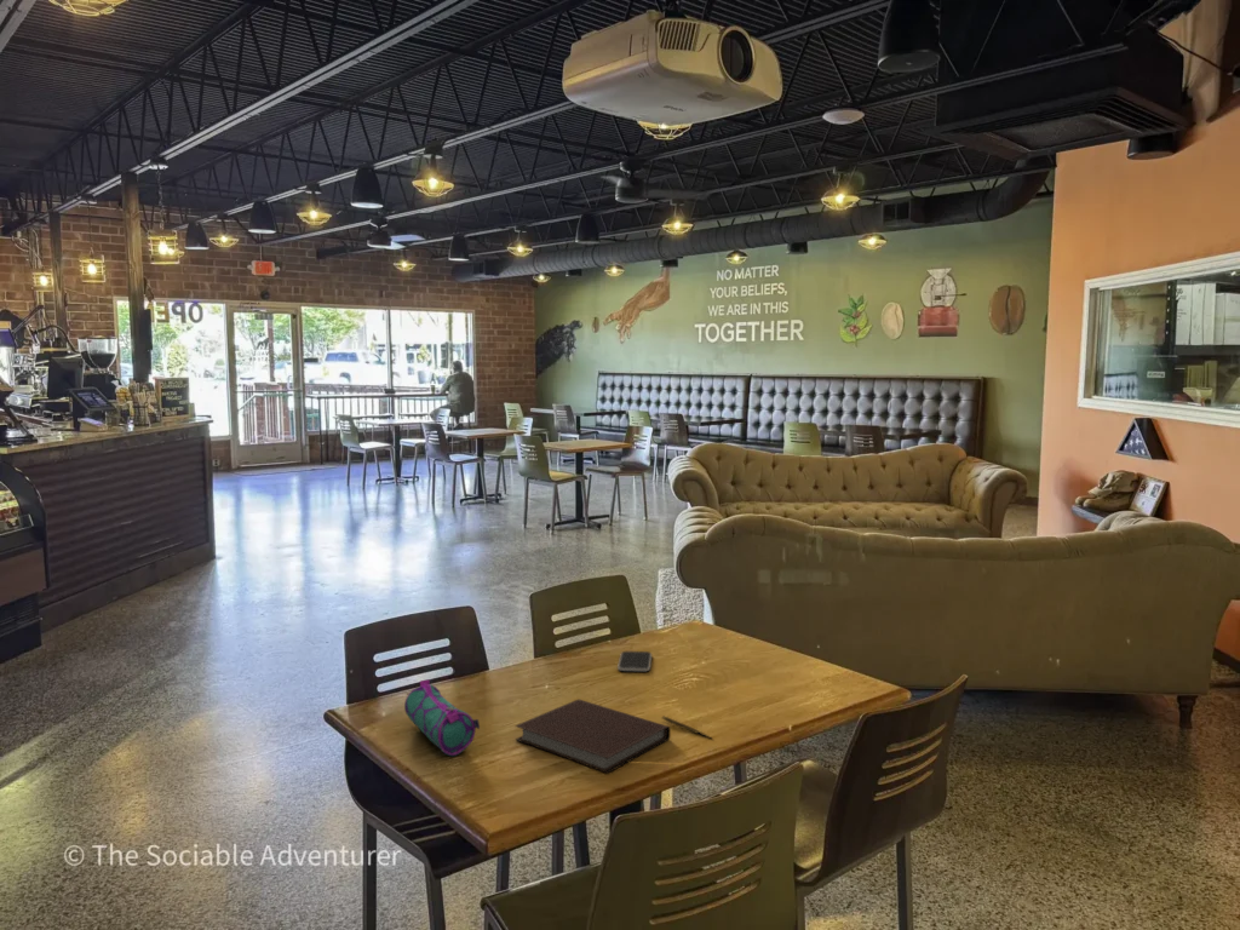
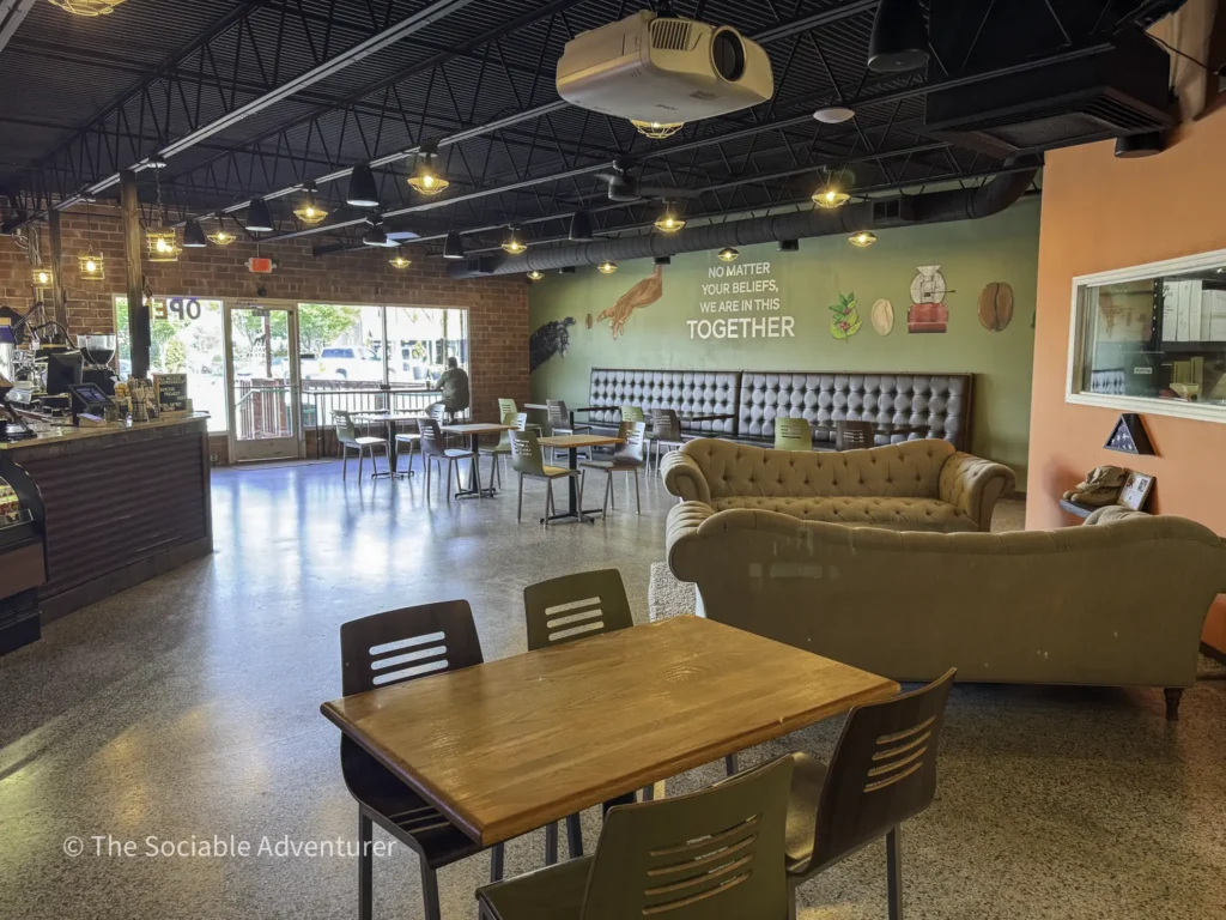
- smartphone [616,650,653,672]
- pen [661,714,714,740]
- pencil case [403,678,481,757]
- notebook [513,699,671,775]
